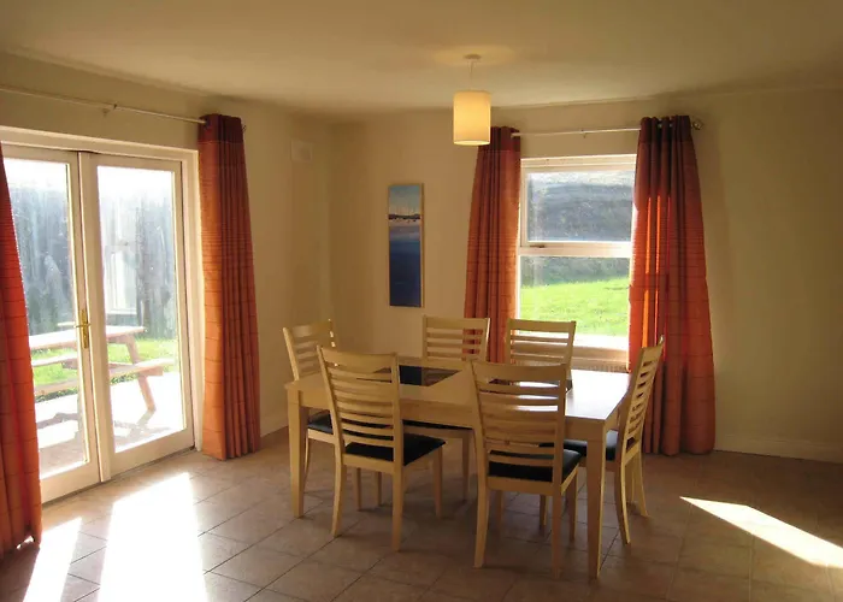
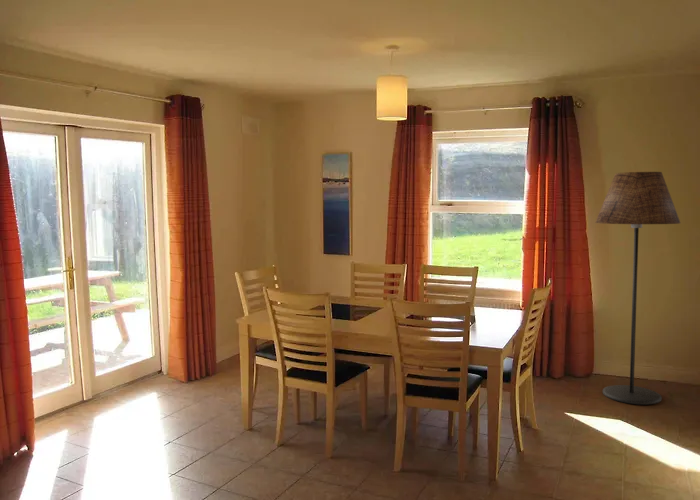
+ floor lamp [594,171,681,406]
